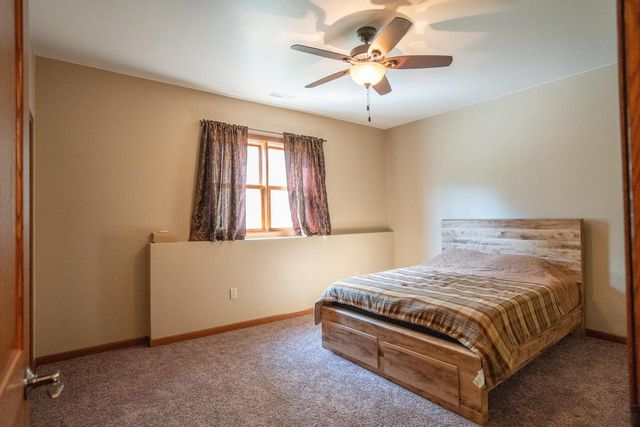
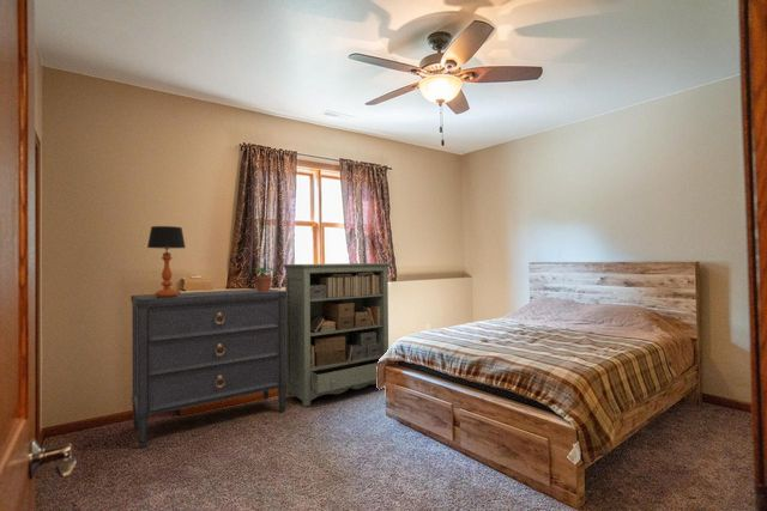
+ potted plant [249,266,276,292]
+ bookshelf [282,262,392,407]
+ dresser [129,288,288,449]
+ table lamp [146,225,187,298]
